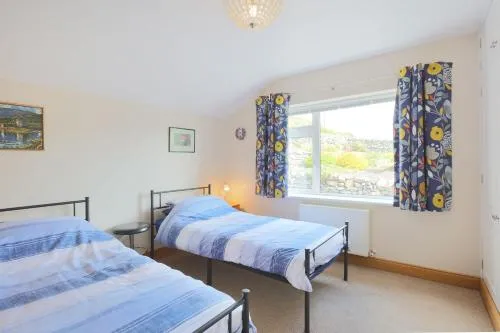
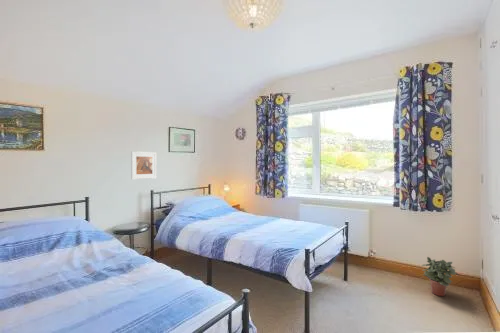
+ potted plant [420,256,460,297]
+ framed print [130,150,158,180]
